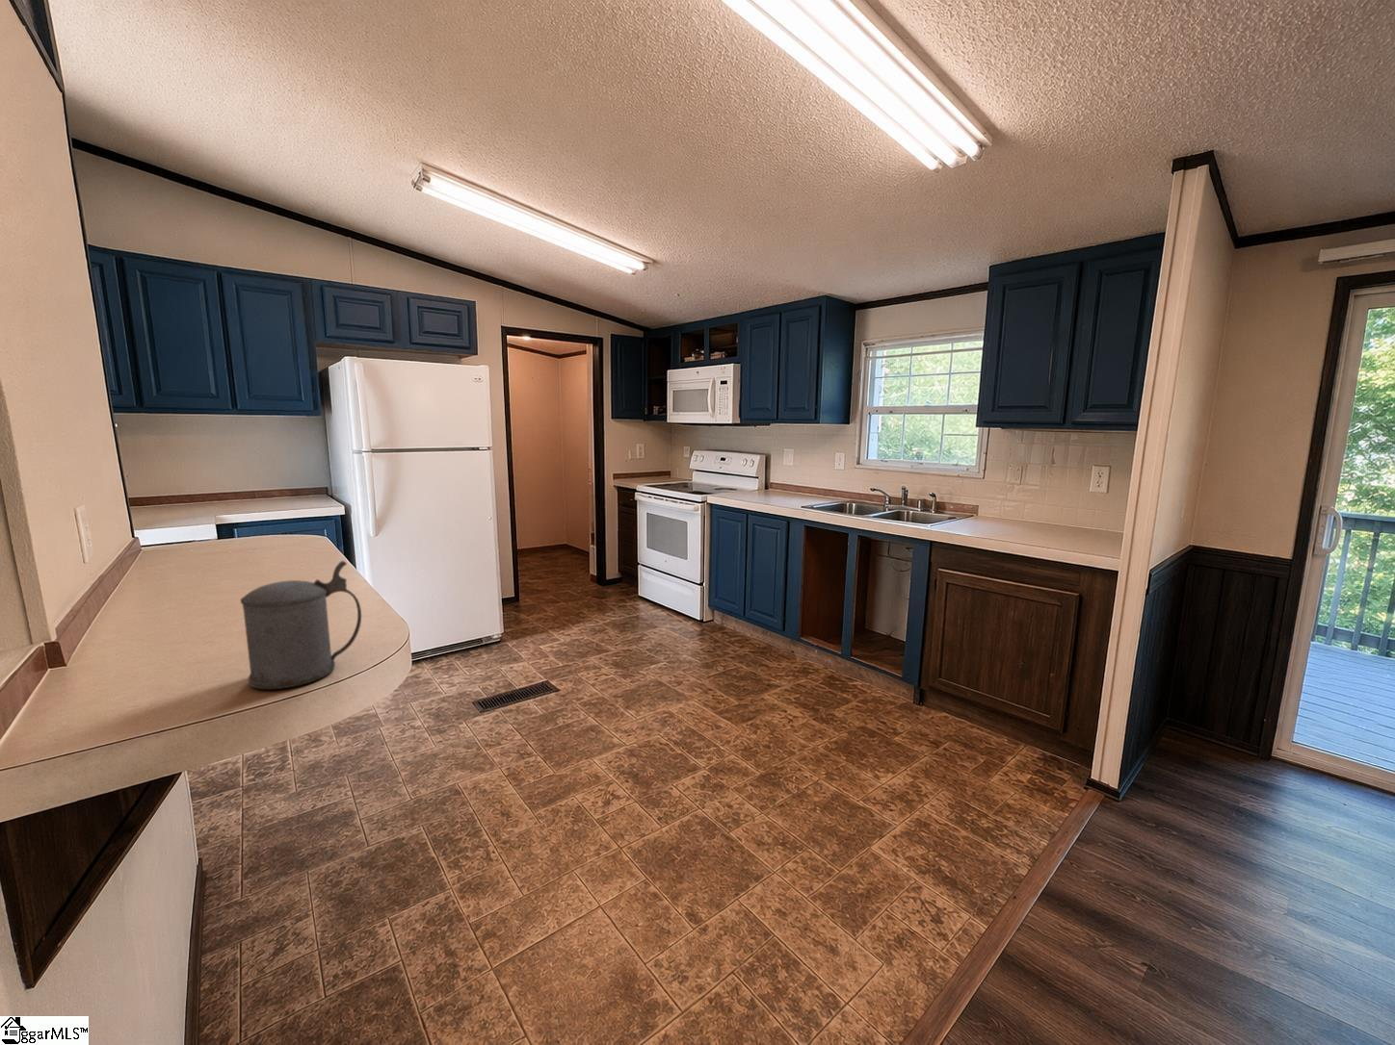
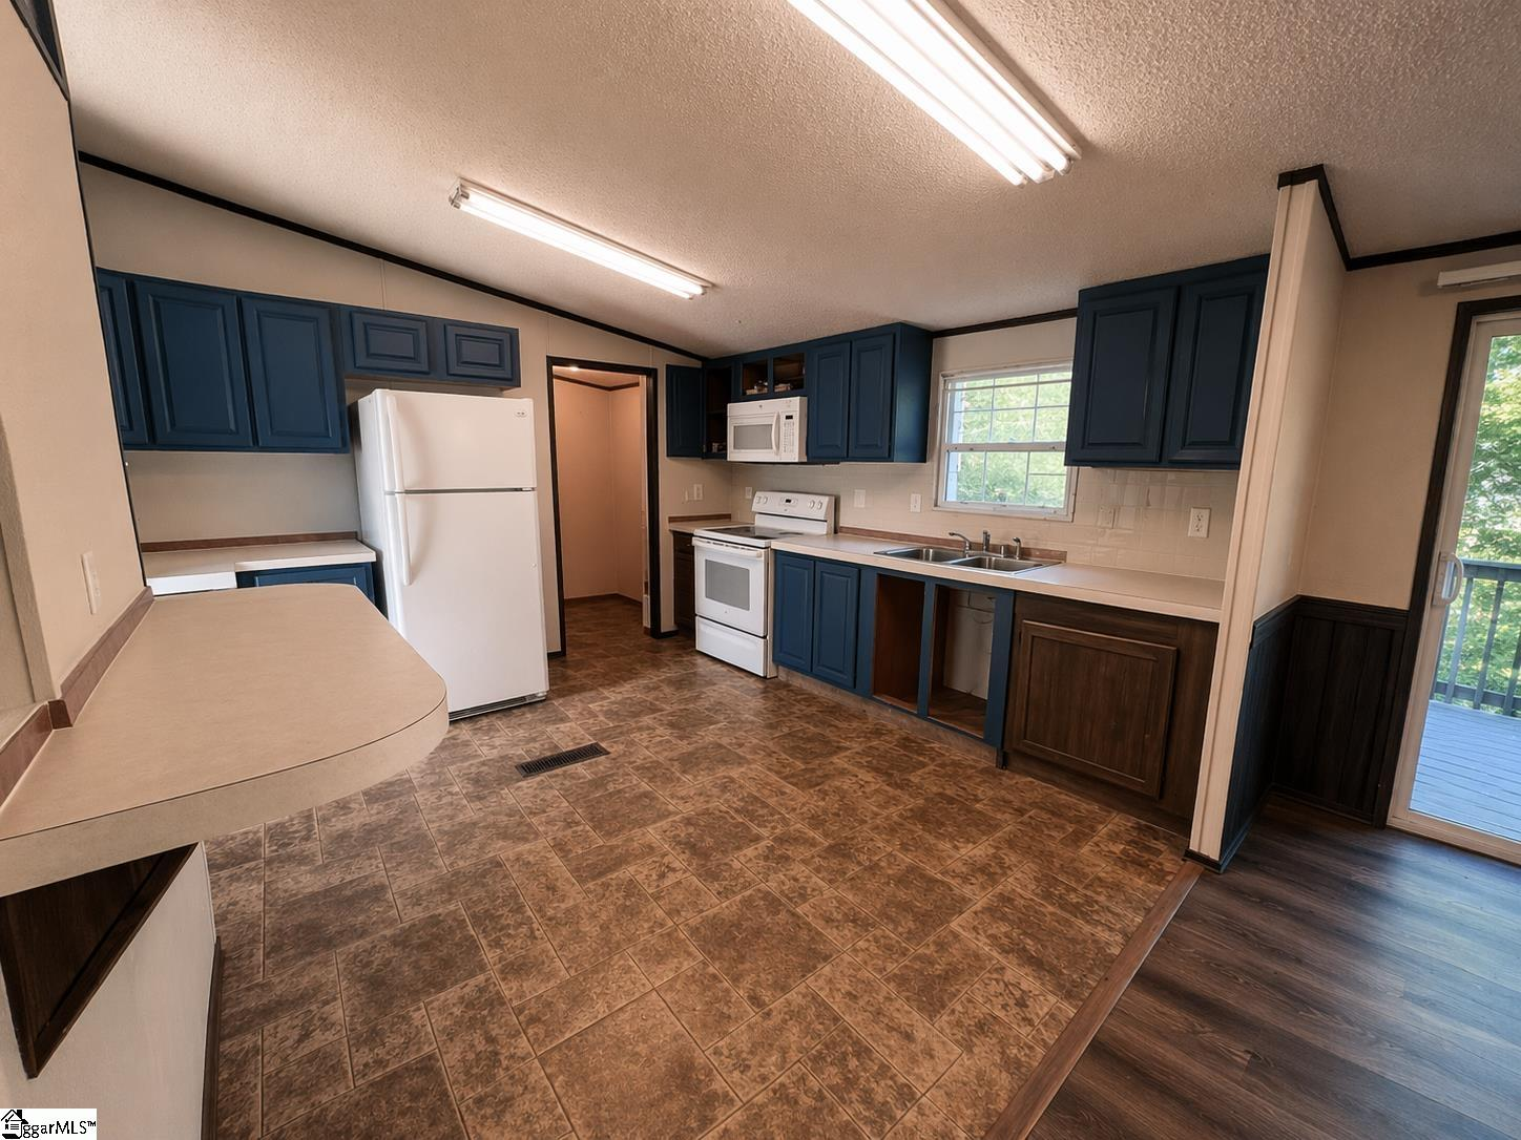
- beer stein [239,560,362,690]
